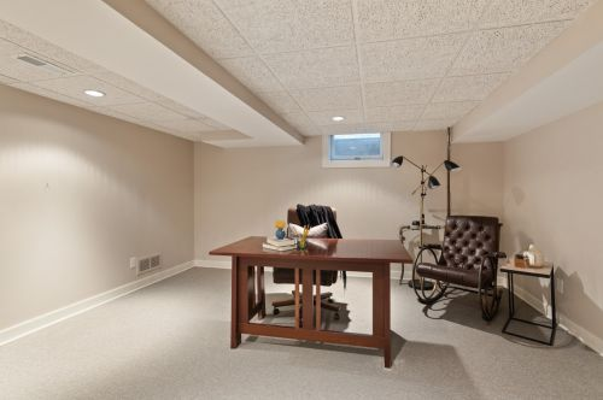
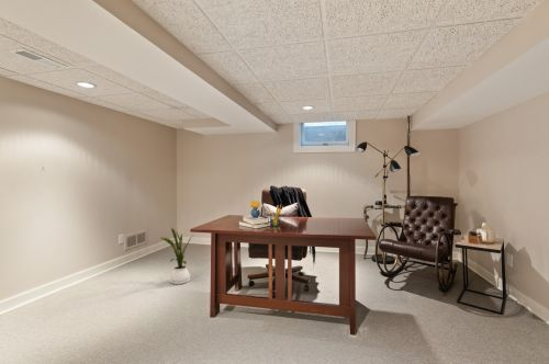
+ house plant [159,227,193,285]
